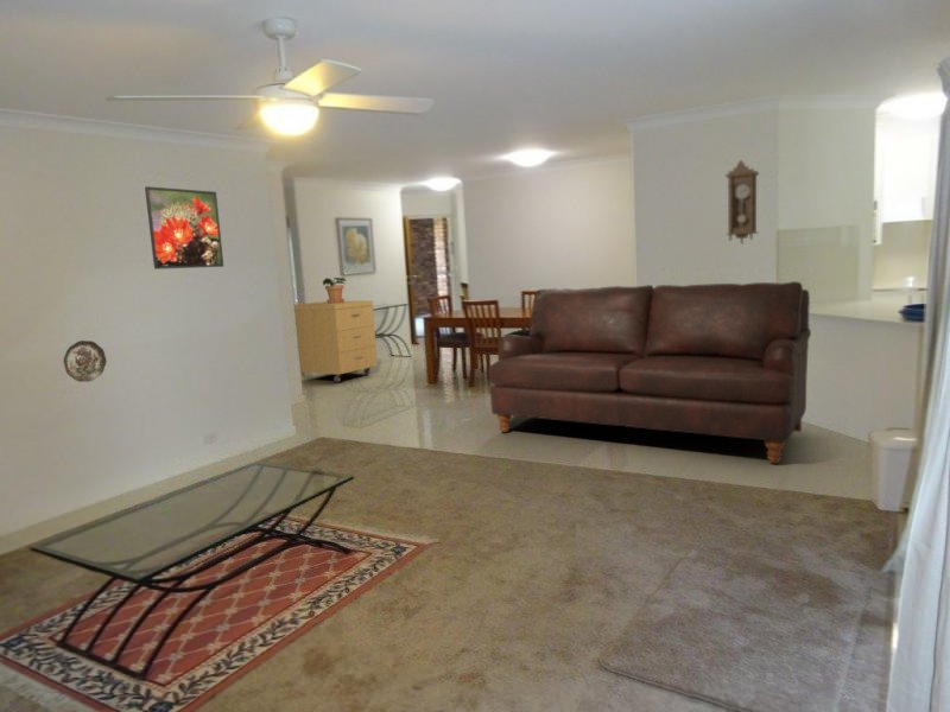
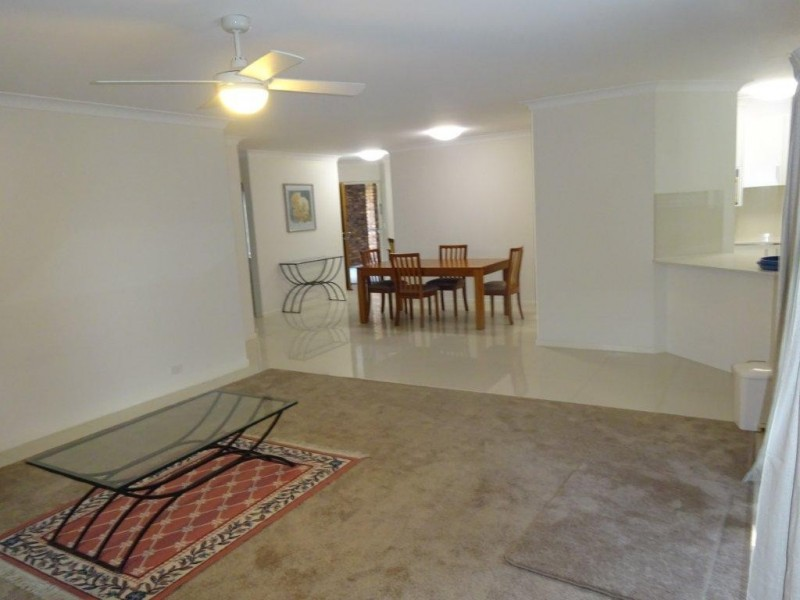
- potted plant [322,276,347,304]
- sofa [488,280,812,464]
- pendulum clock [724,159,760,246]
- storage cabinet [293,299,379,383]
- decorative plate [63,339,108,383]
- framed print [144,185,224,271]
